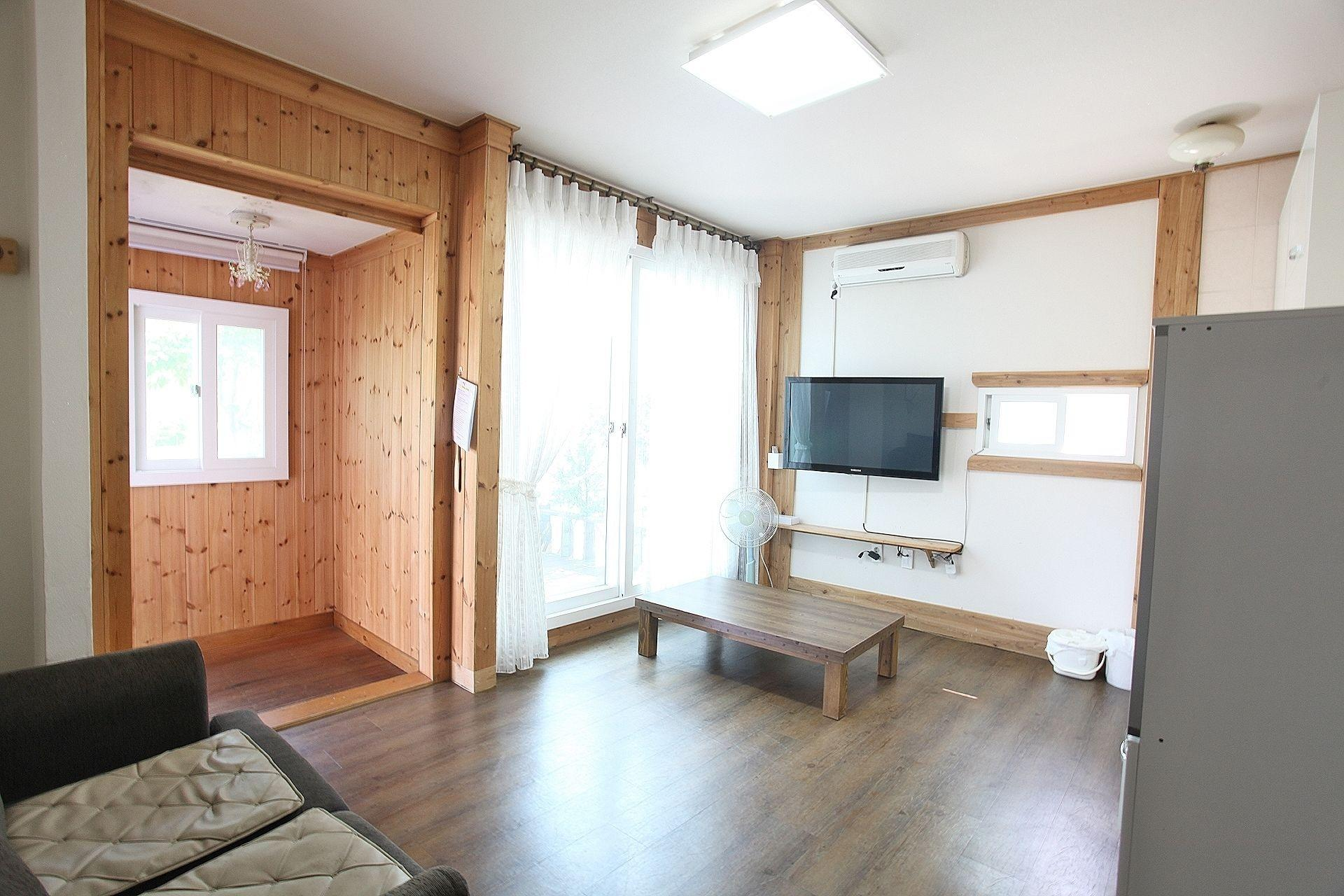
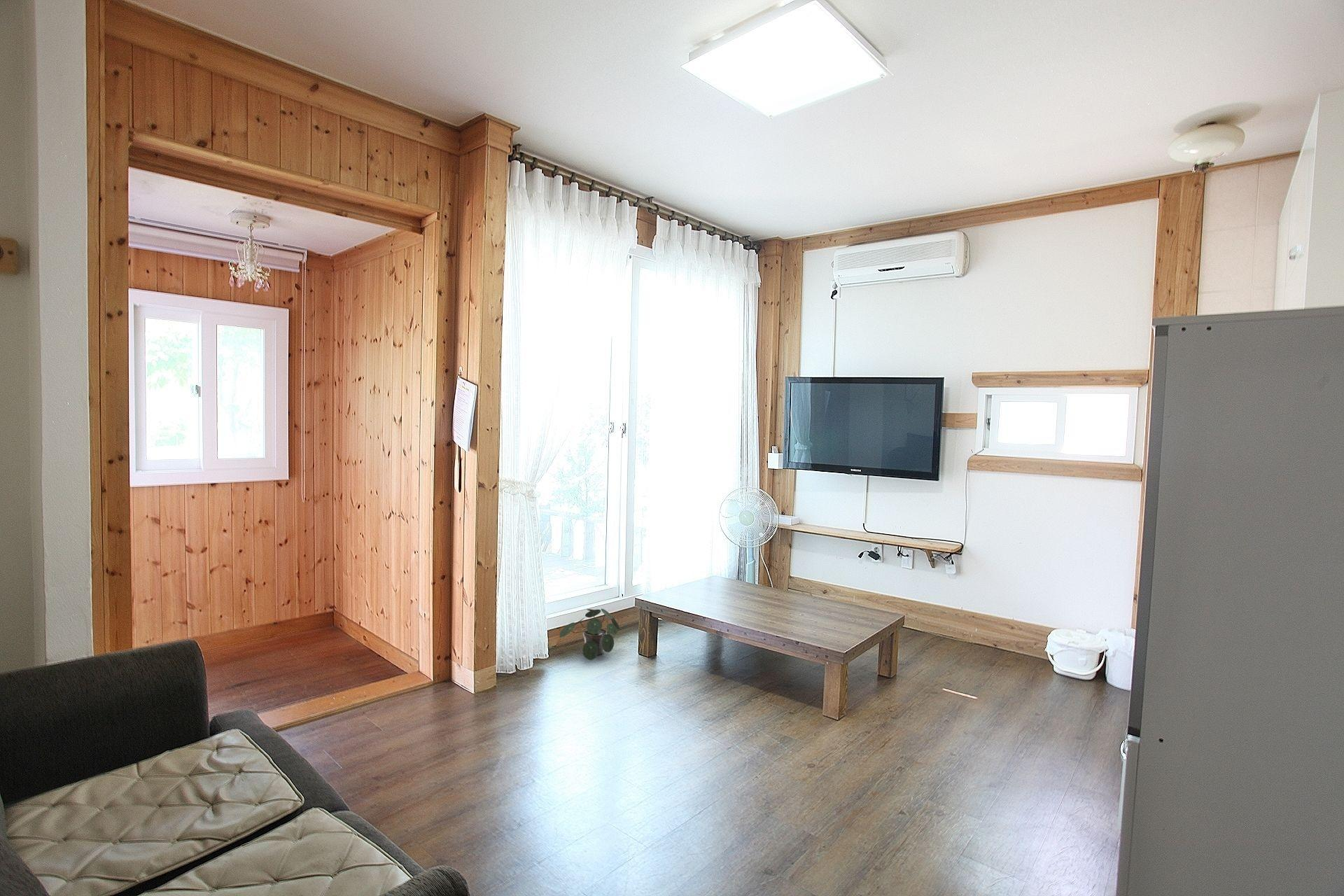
+ potted plant [559,608,620,661]
